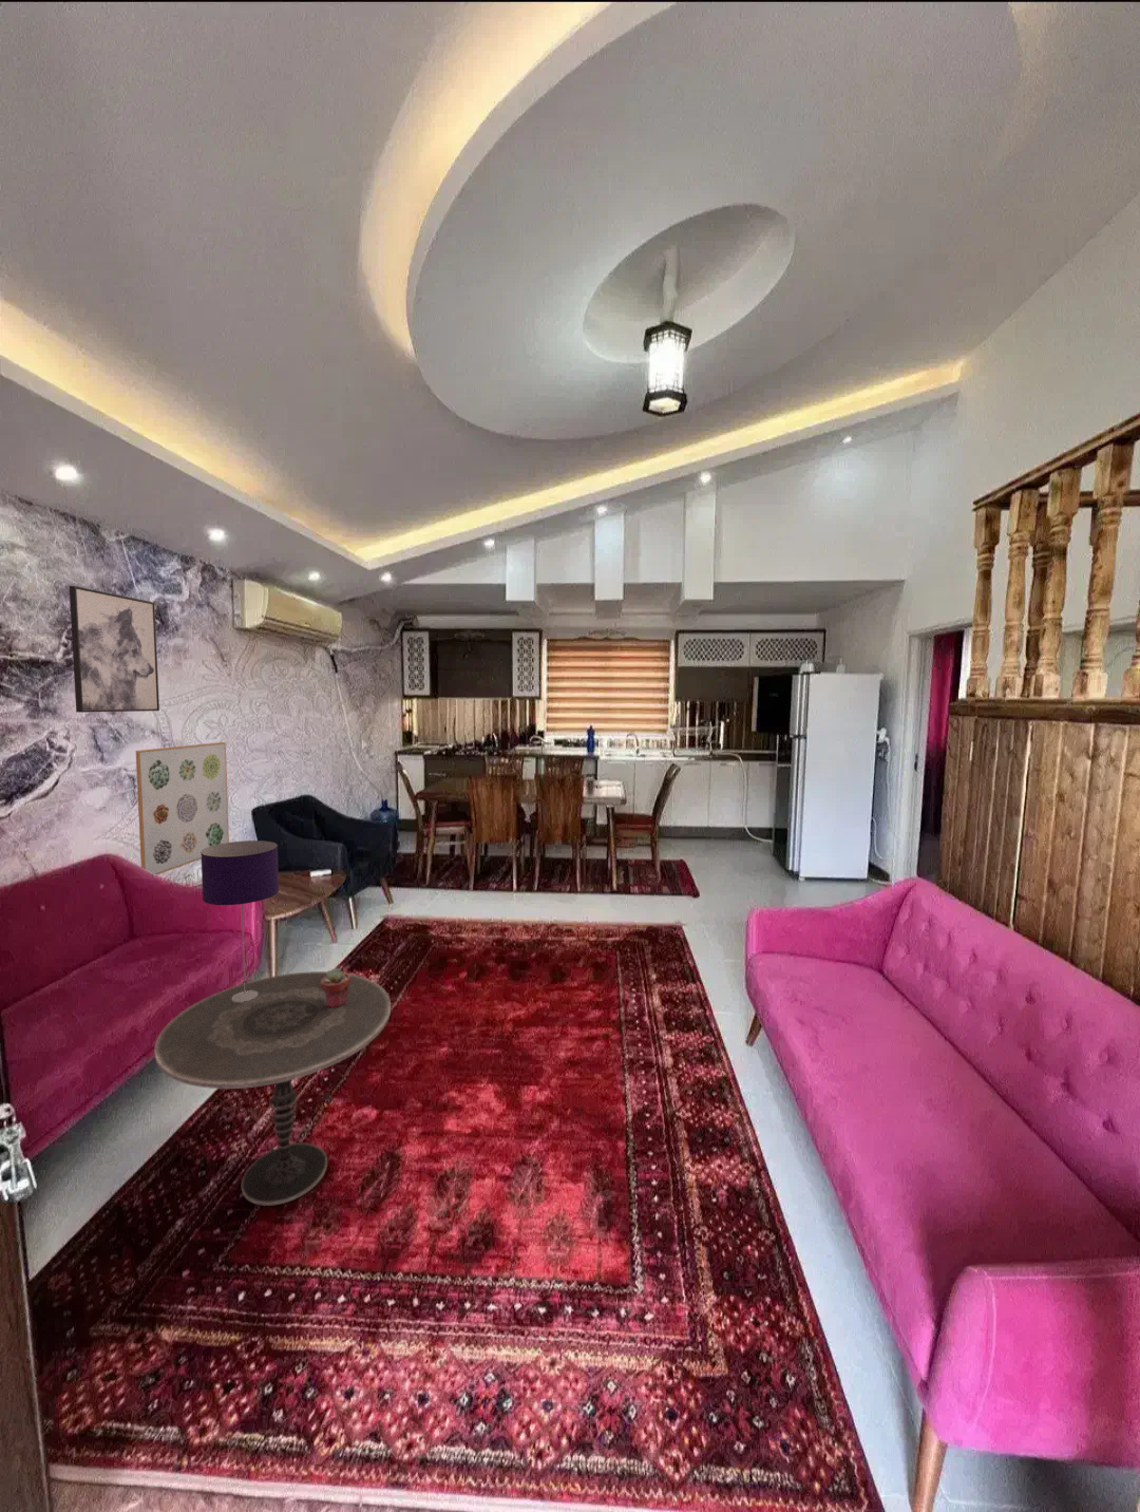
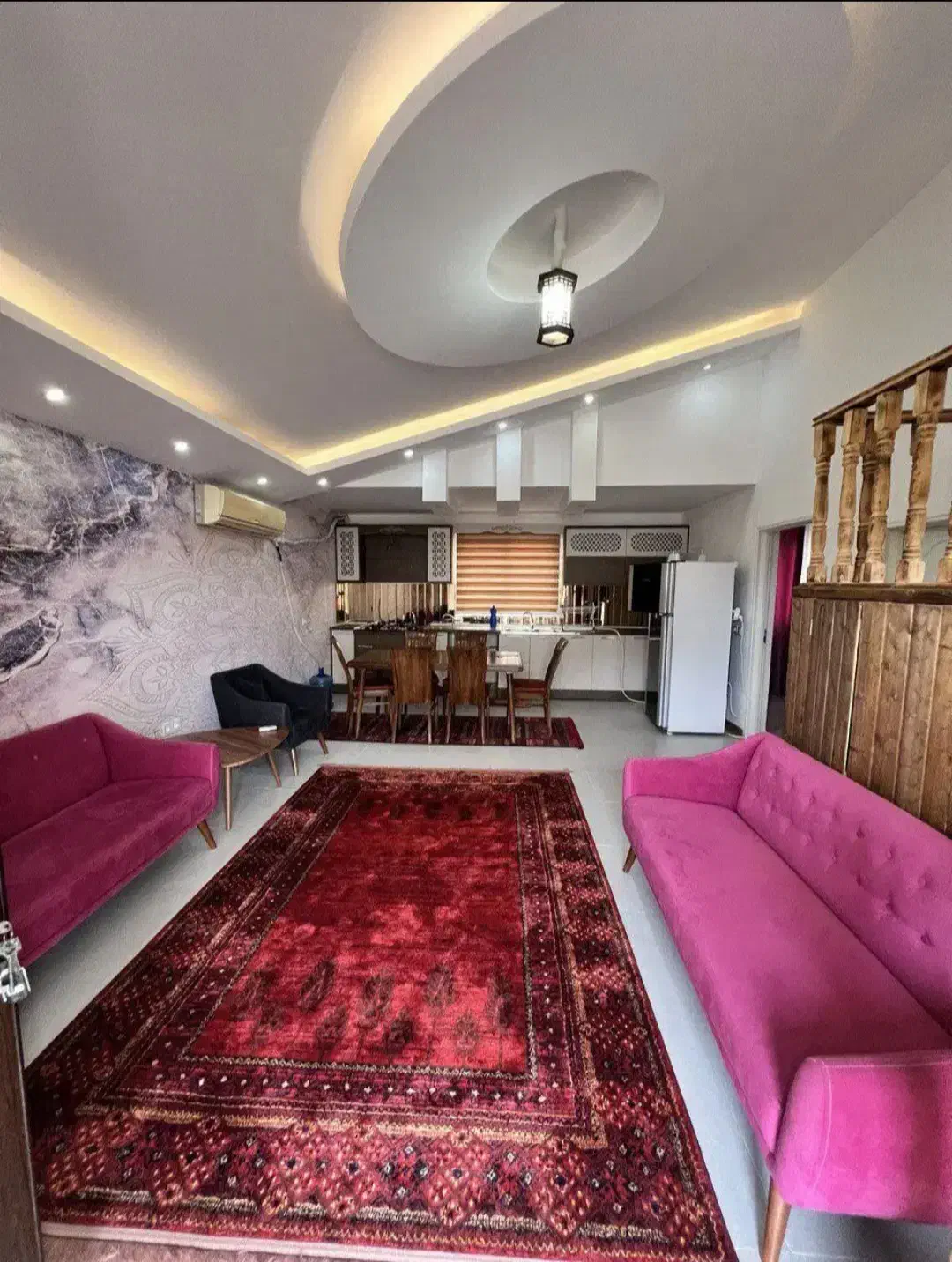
- side table [154,970,392,1206]
- wall art [68,585,160,714]
- potted succulent [321,967,351,1008]
- table lamp [200,840,280,1002]
- wall art [135,742,230,876]
